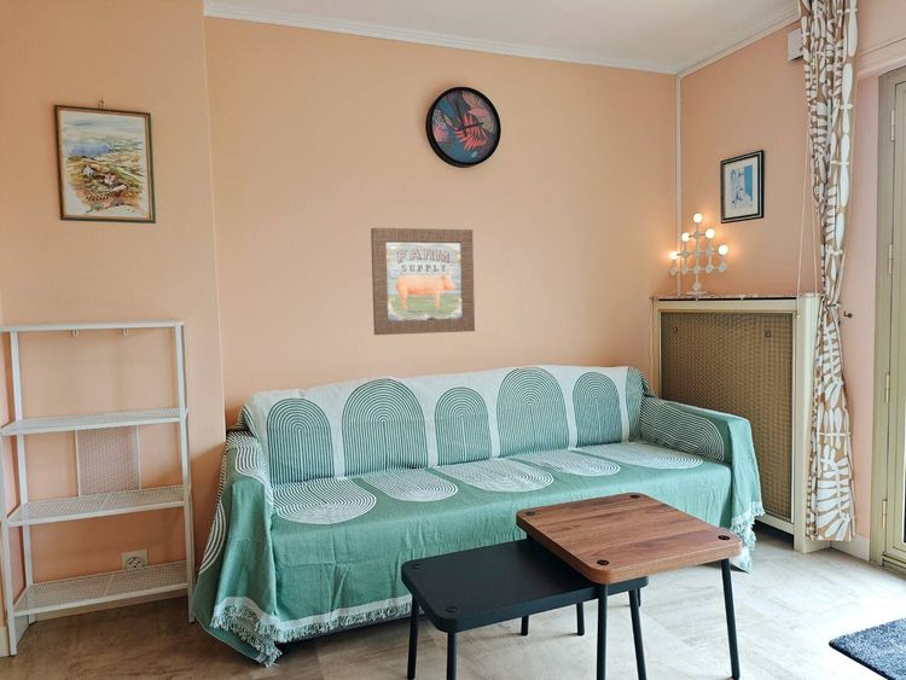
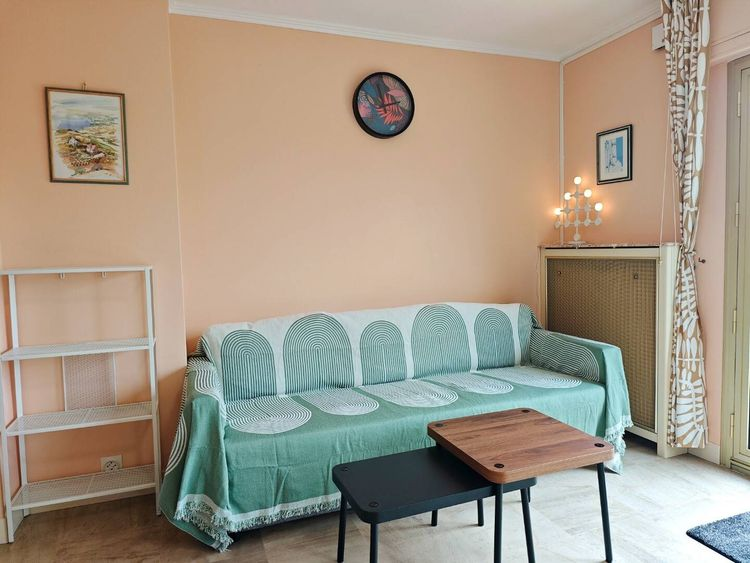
- wall art [370,227,476,336]
